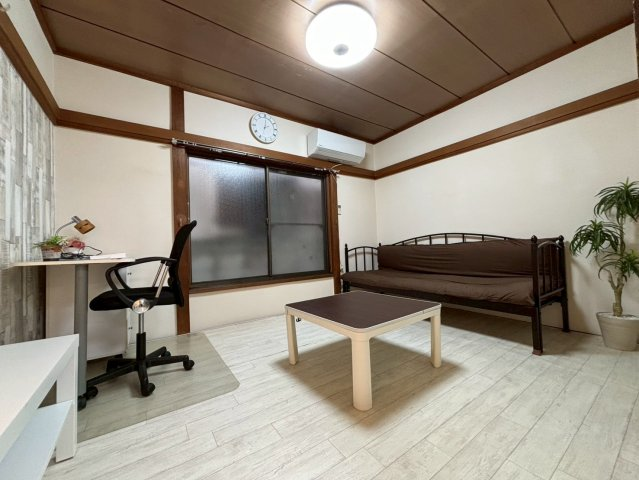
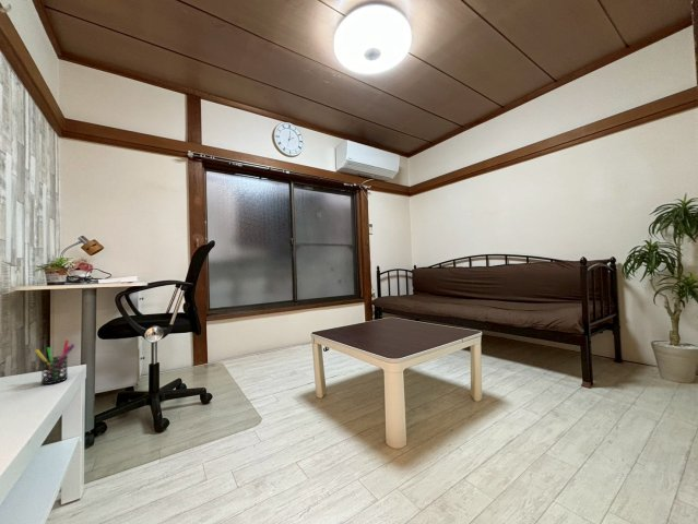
+ pen holder [34,340,75,385]
